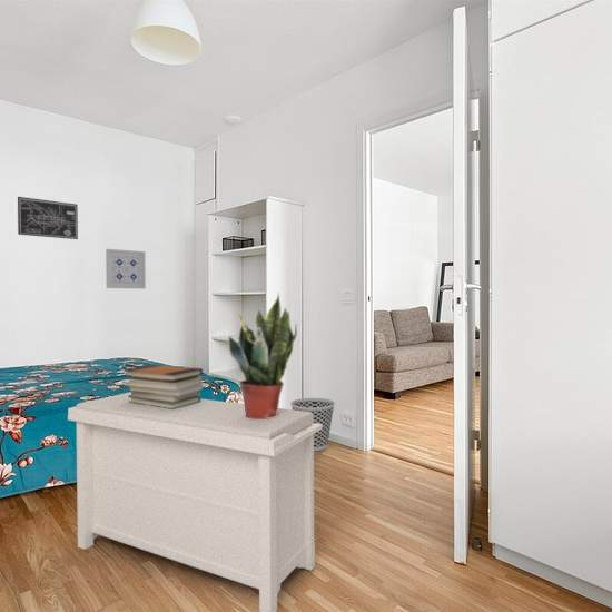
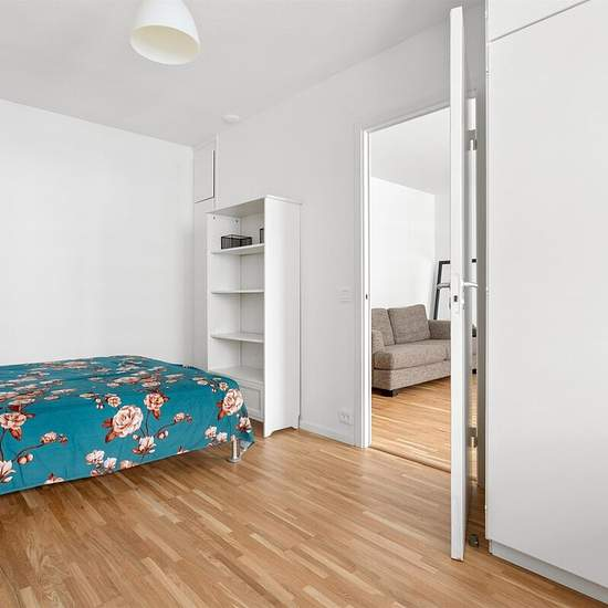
- potted plant [227,293,298,419]
- book stack [122,364,204,409]
- bench [67,392,323,612]
- wall art [17,196,79,240]
- wastebasket [289,397,336,452]
- wall art [105,248,147,290]
